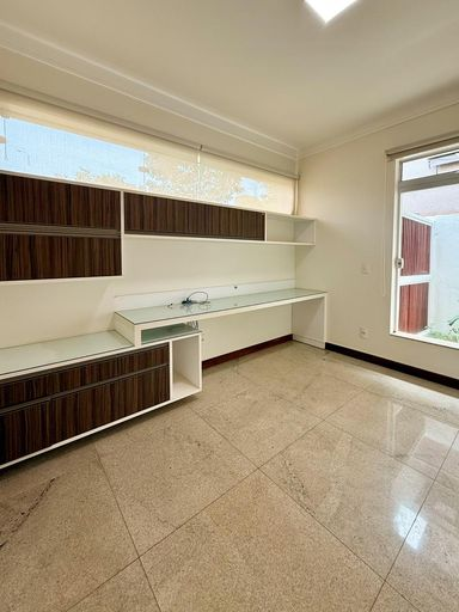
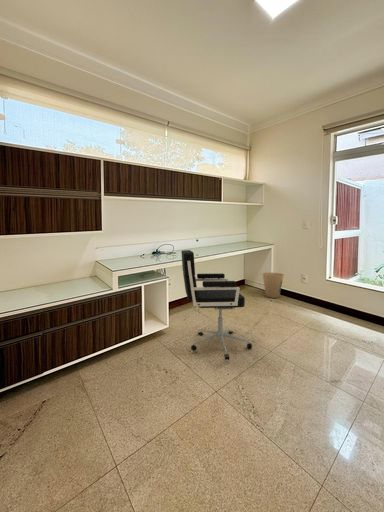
+ trash can [262,272,285,299]
+ office chair [181,249,253,361]
